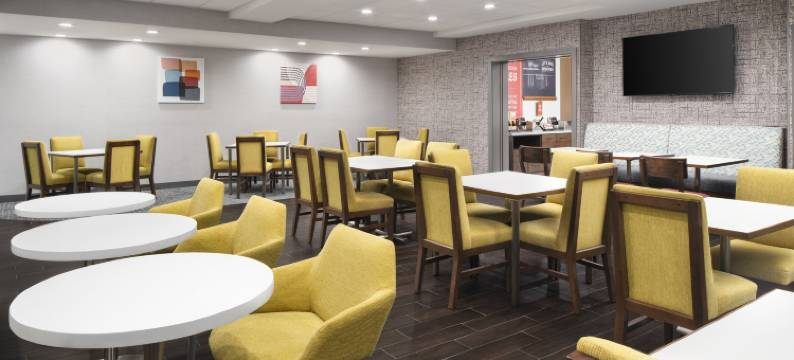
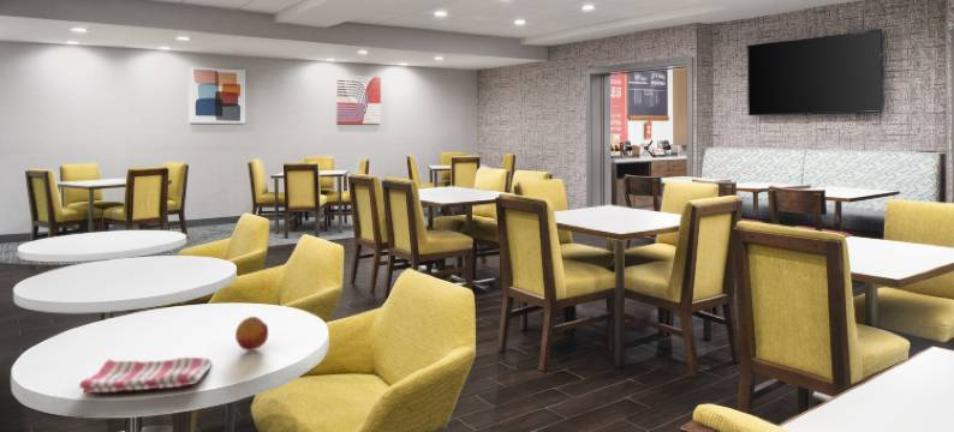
+ fruit [234,316,269,352]
+ dish towel [78,356,214,395]
